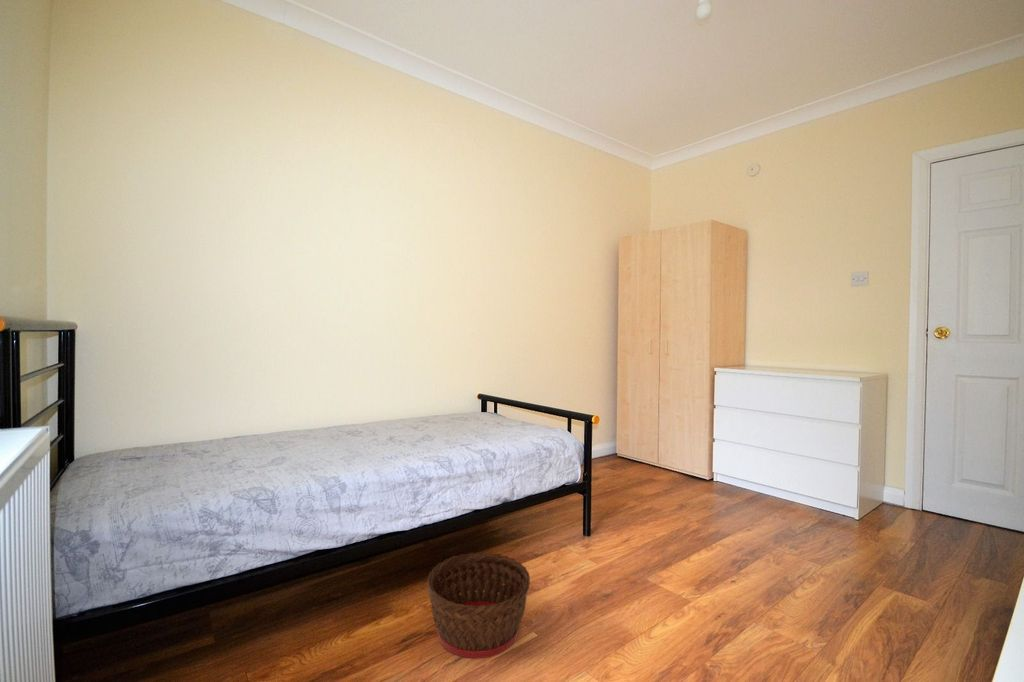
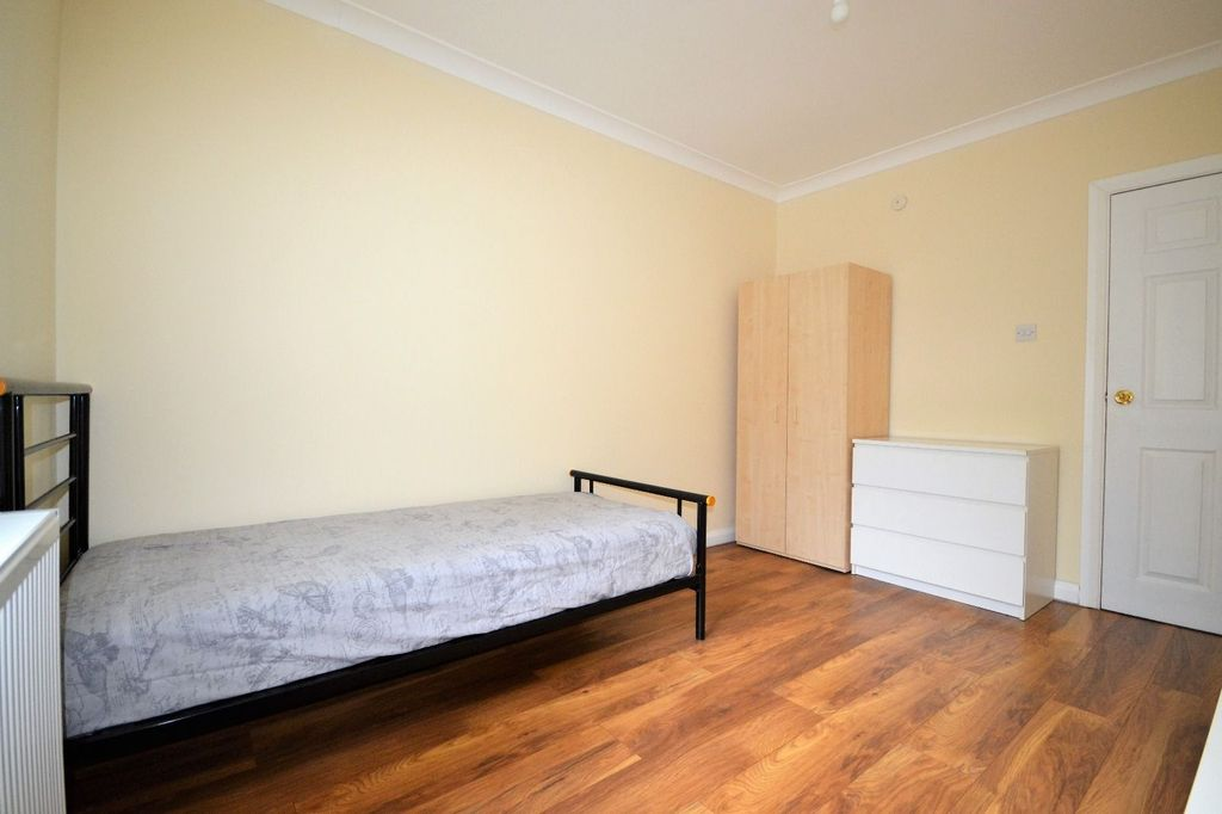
- basket [426,551,531,659]
